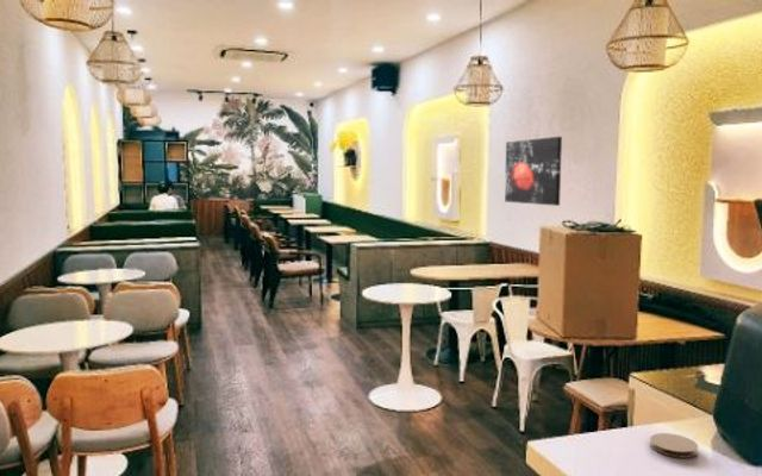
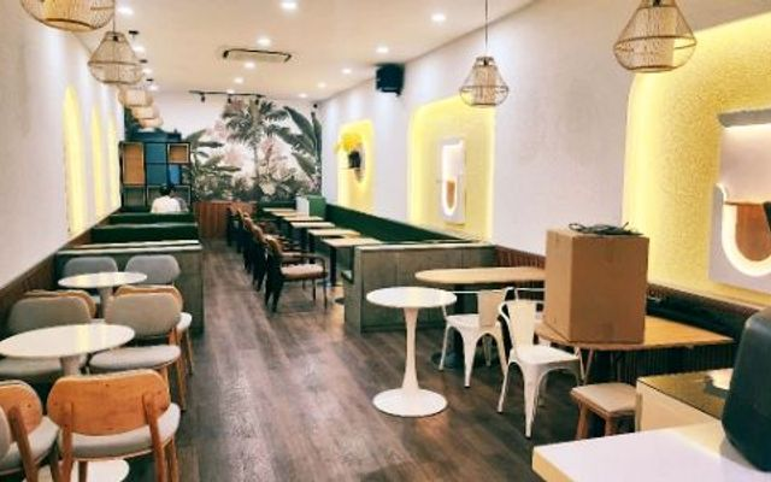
- coaster [649,432,699,459]
- wall art [504,136,563,207]
